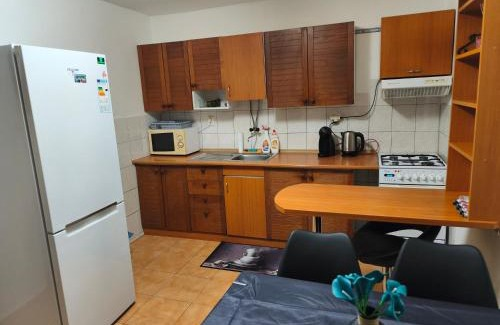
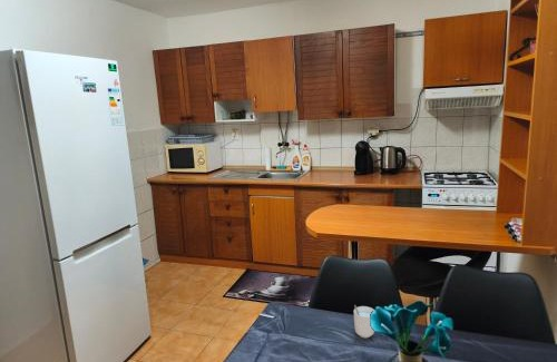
+ cup [353,304,375,339]
